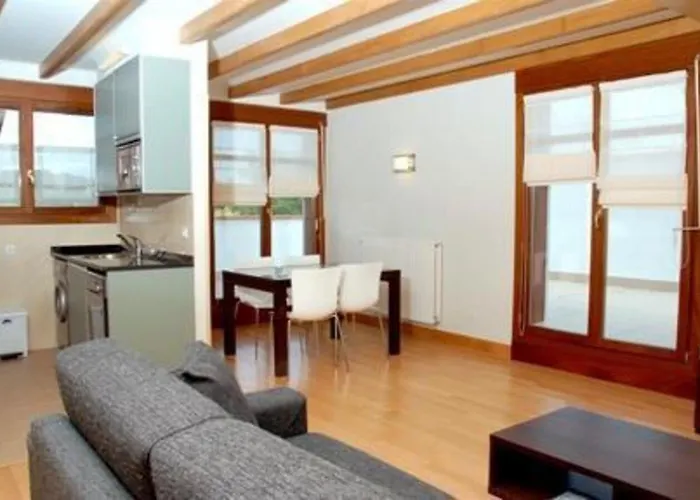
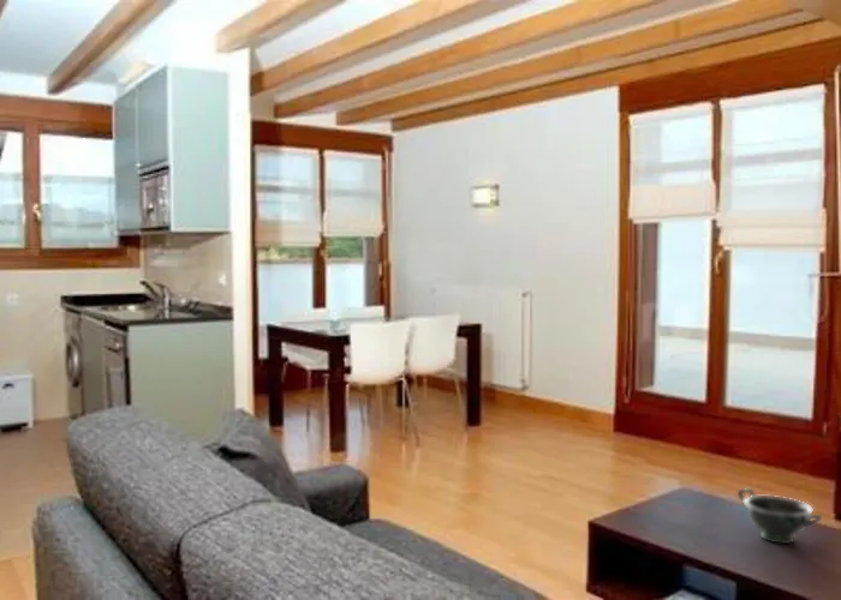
+ bowl [736,487,823,545]
